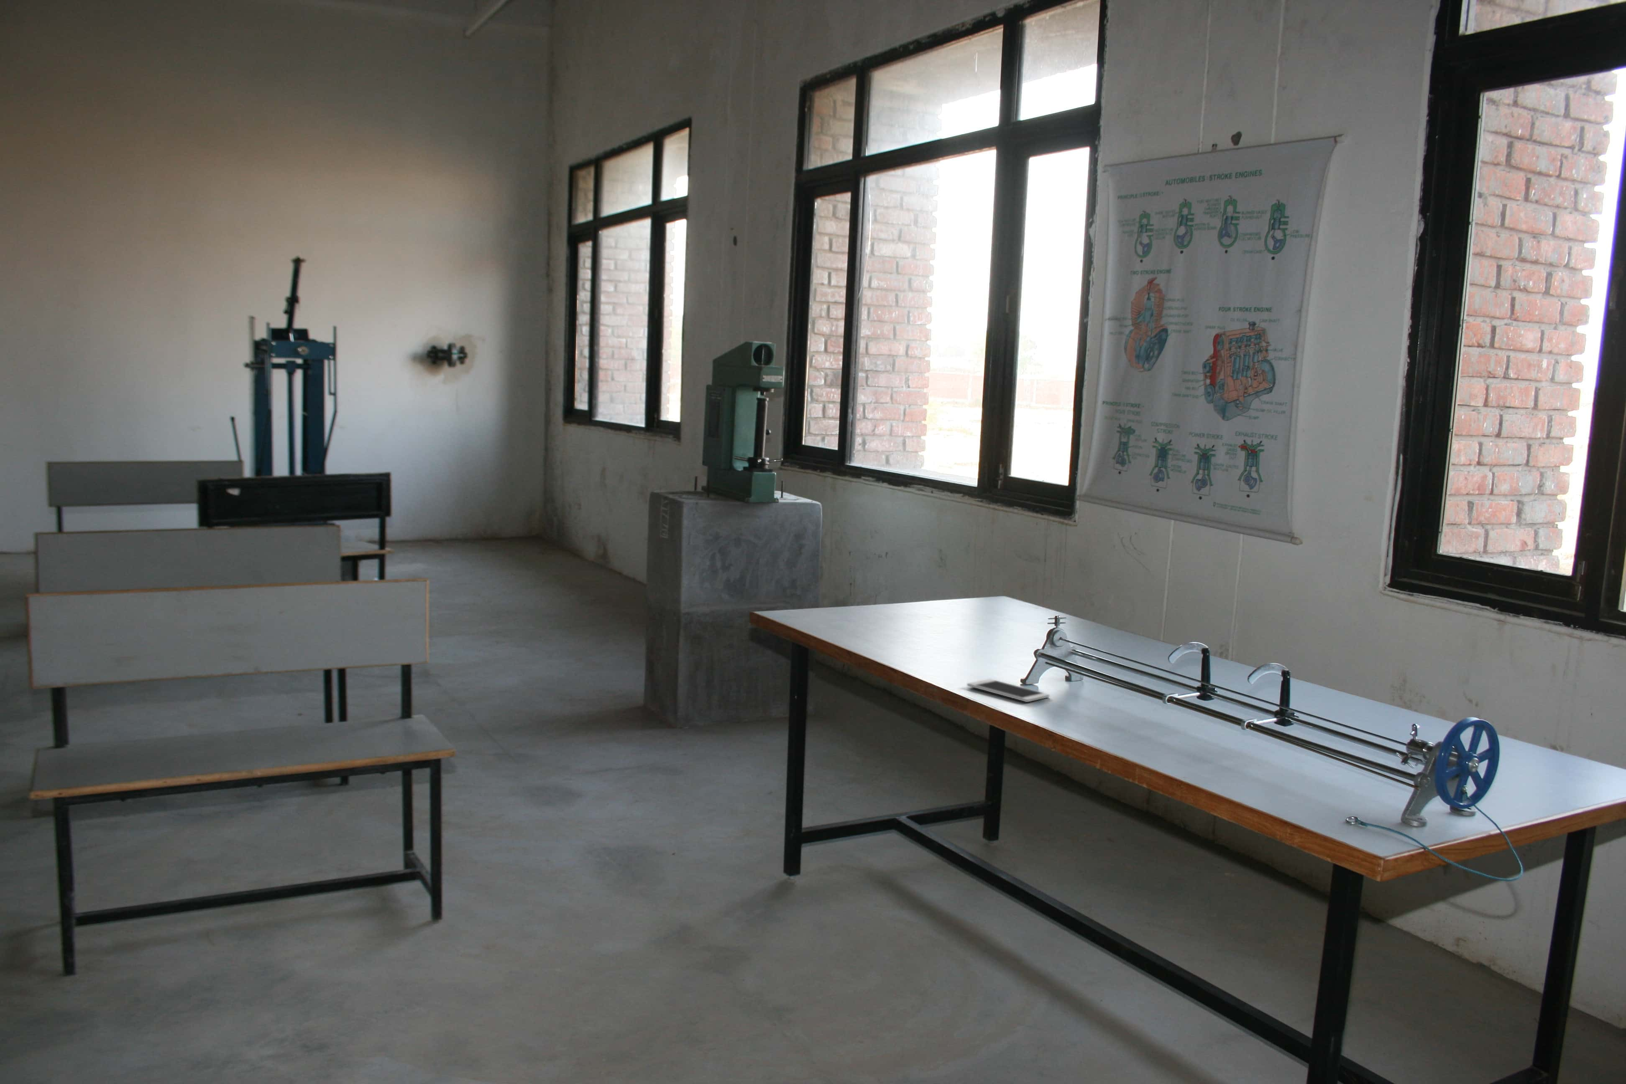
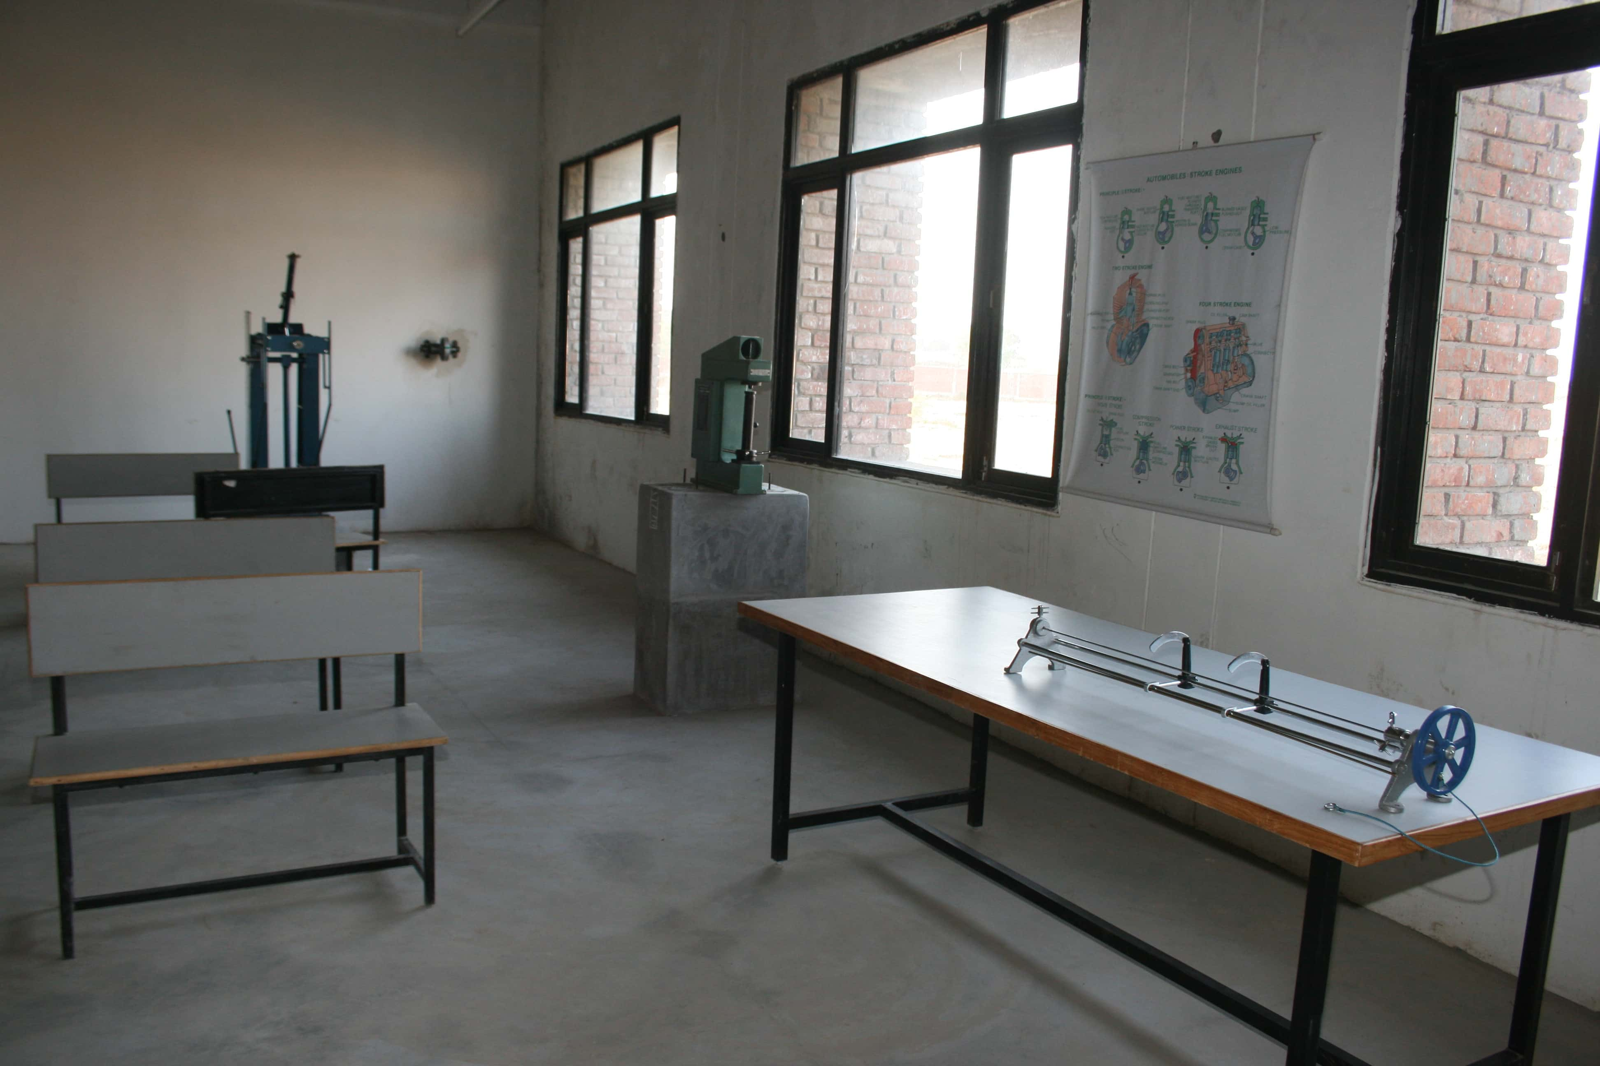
- cell phone [967,679,1050,703]
